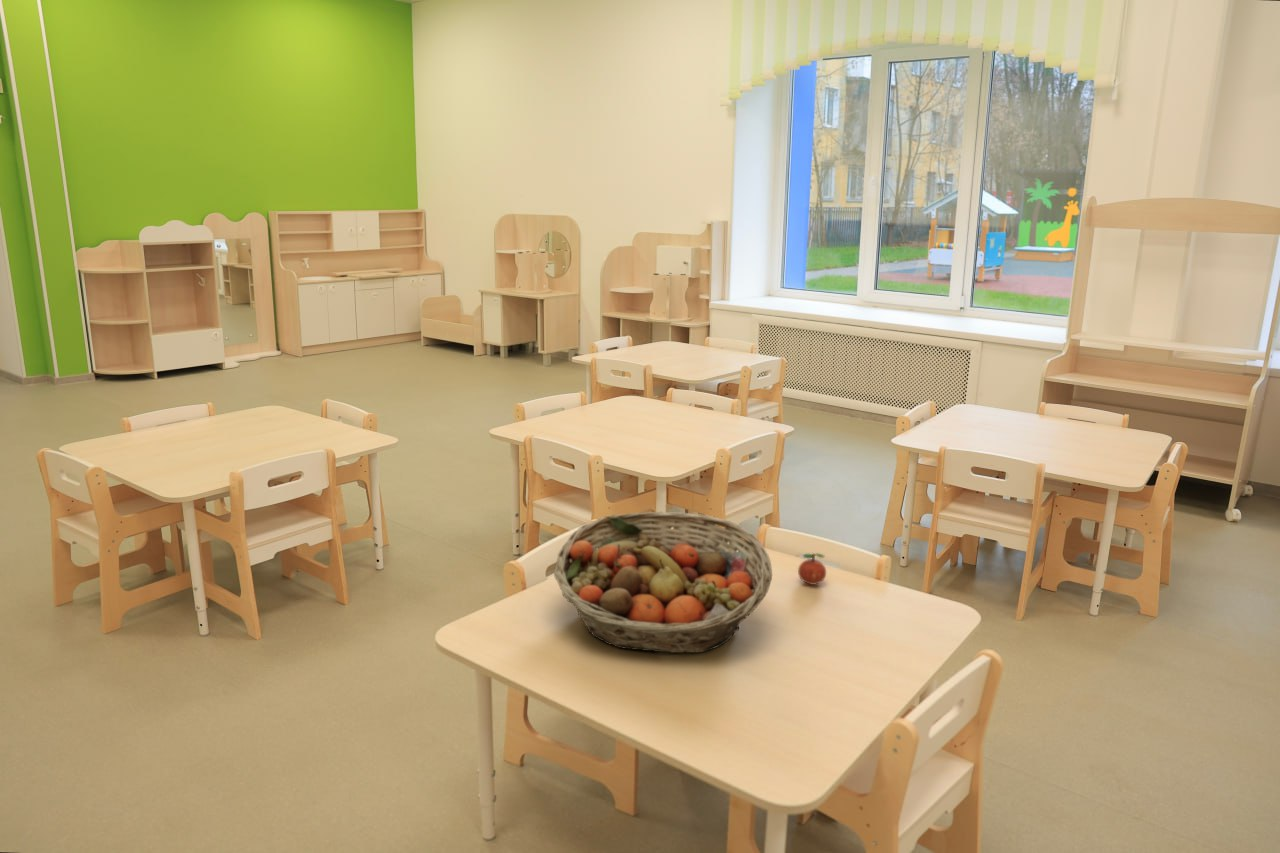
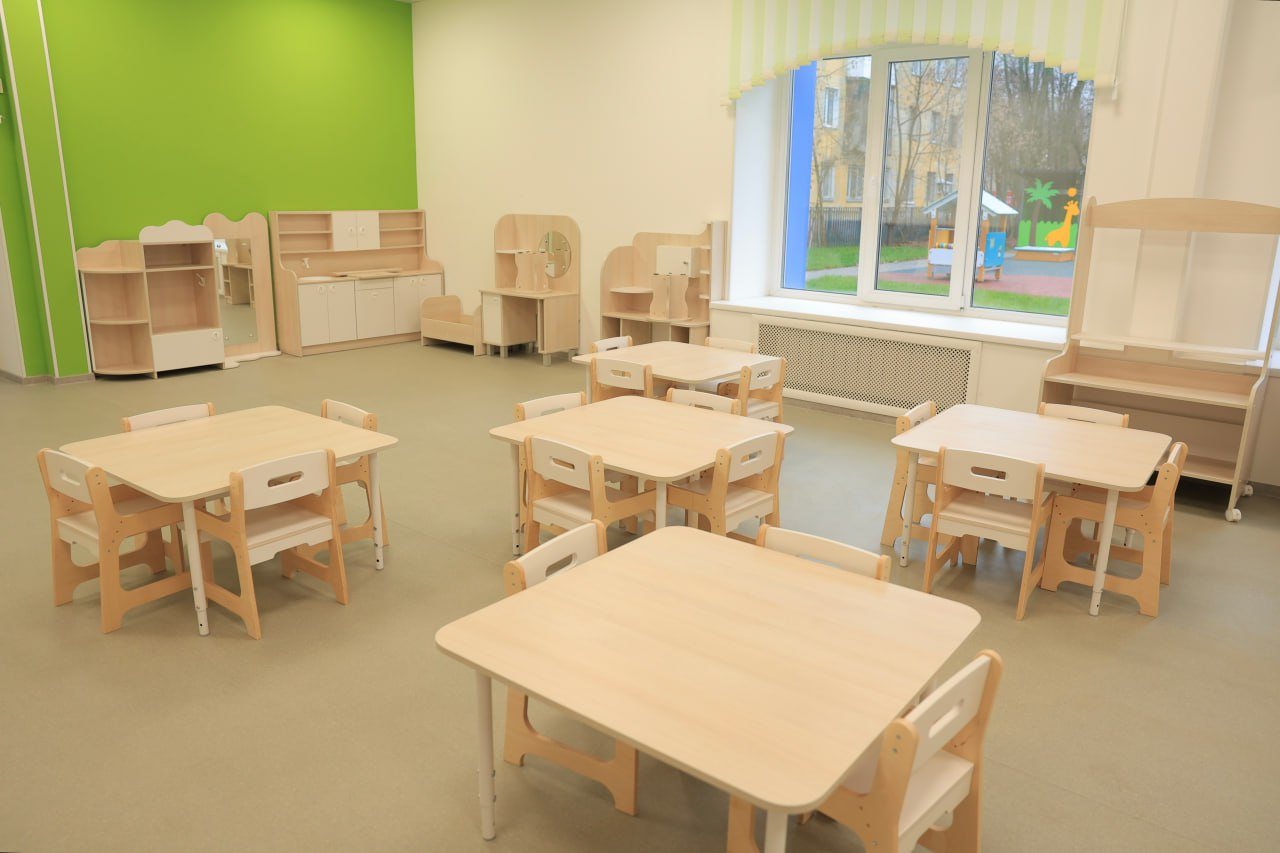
- fruit basket [553,511,773,654]
- apple [797,552,827,586]
